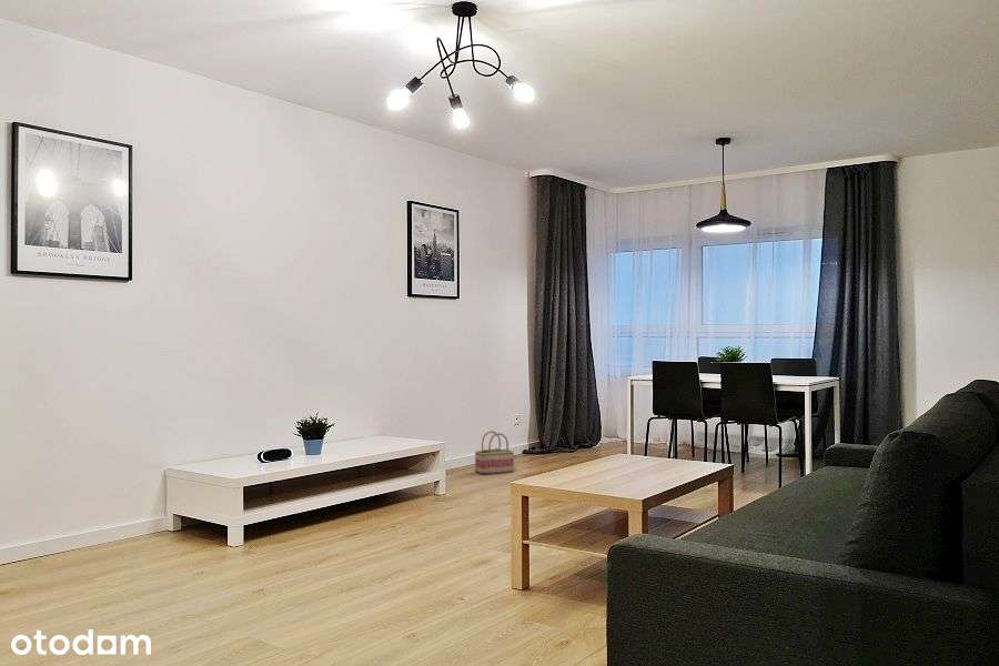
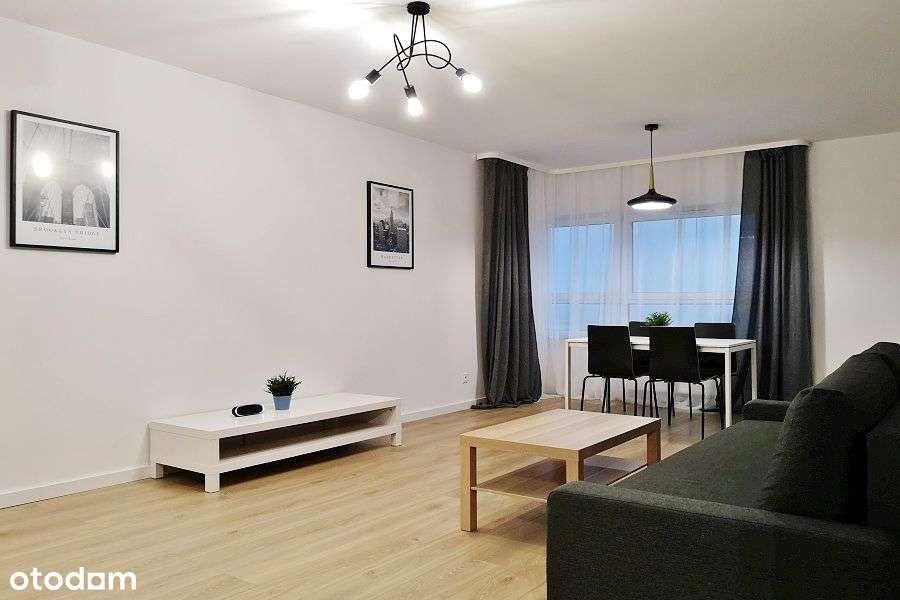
- basket [474,430,515,476]
